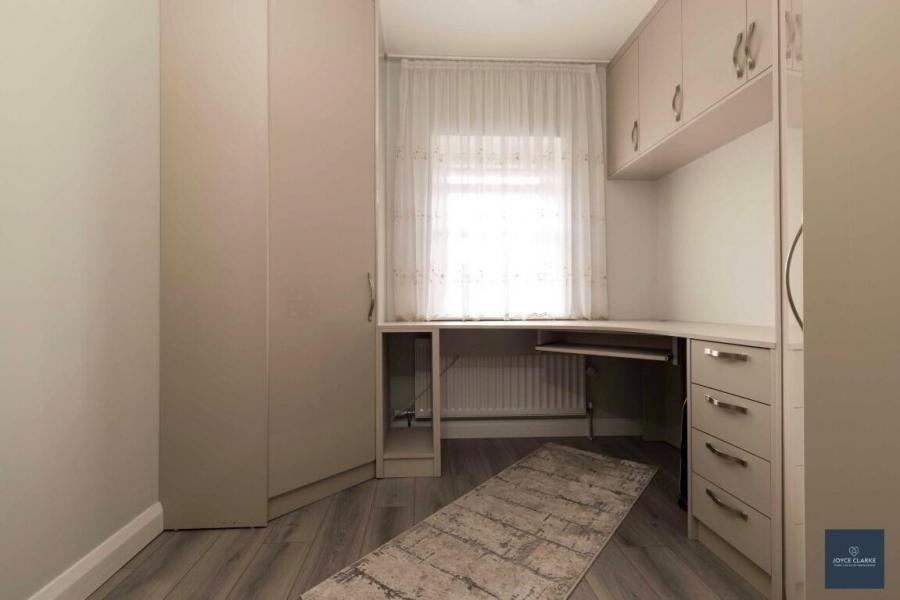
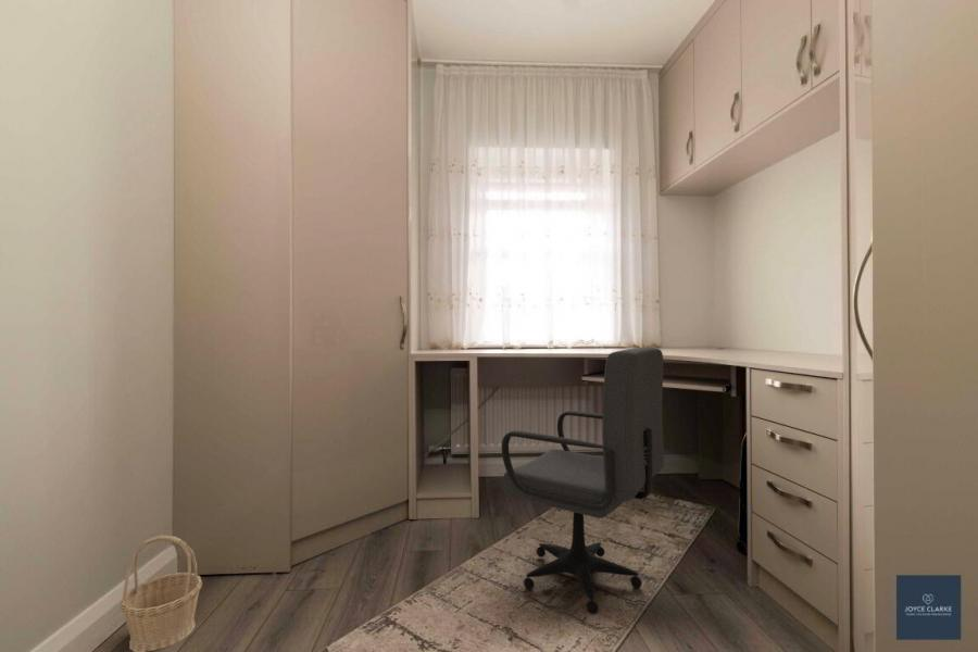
+ basket [120,535,203,652]
+ office chair [501,347,665,615]
